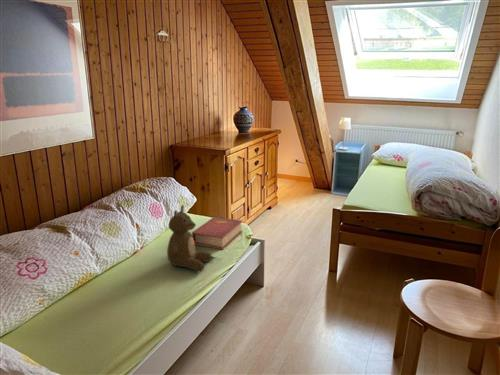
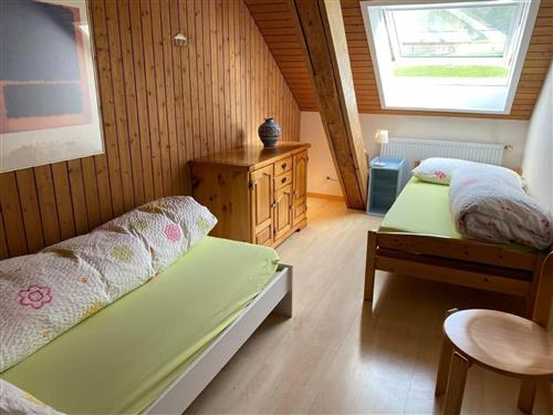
- teddy bear [166,204,213,272]
- book [191,216,244,250]
